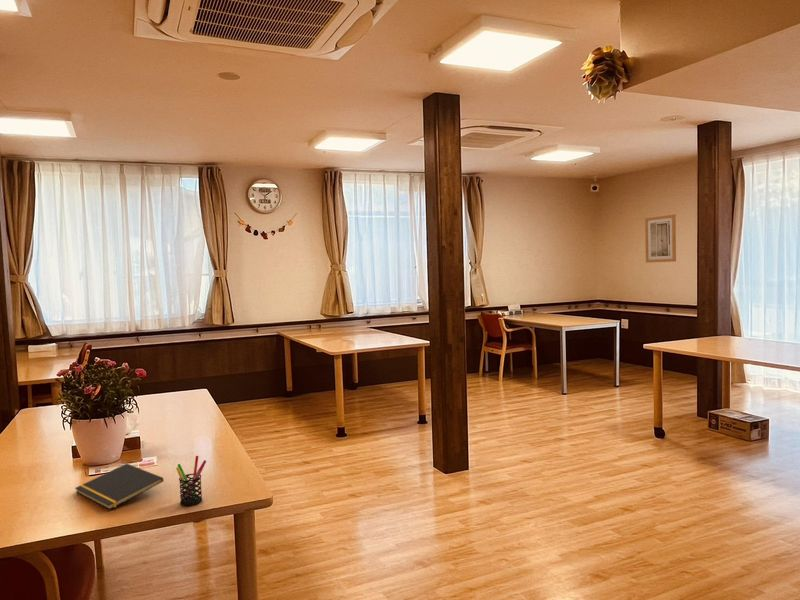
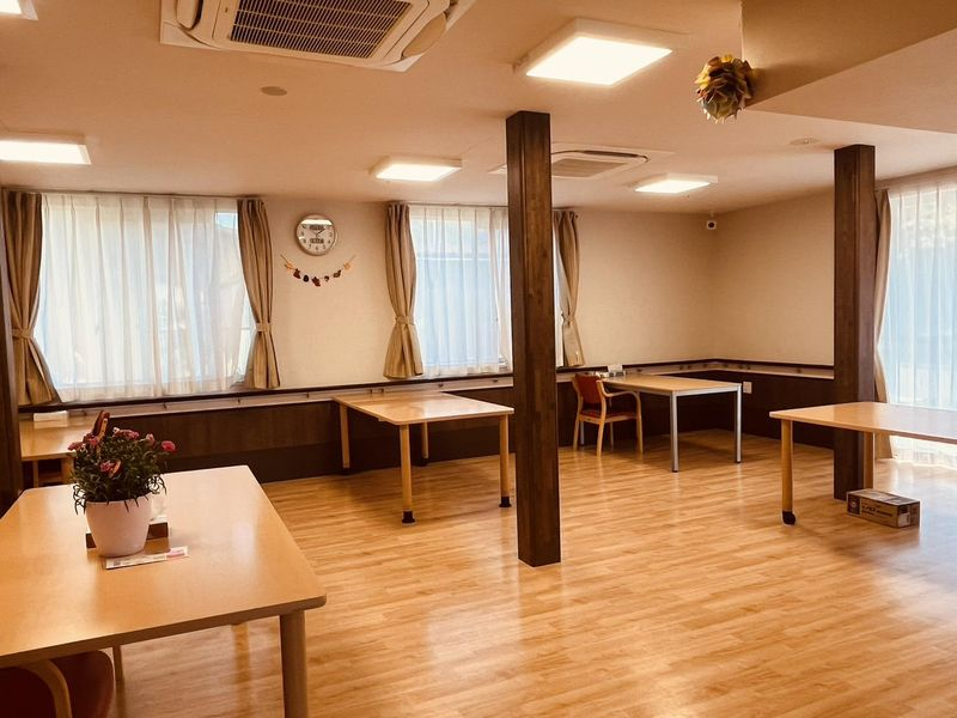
- notepad [74,463,165,511]
- pen holder [175,455,207,507]
- wall art [644,214,677,264]
